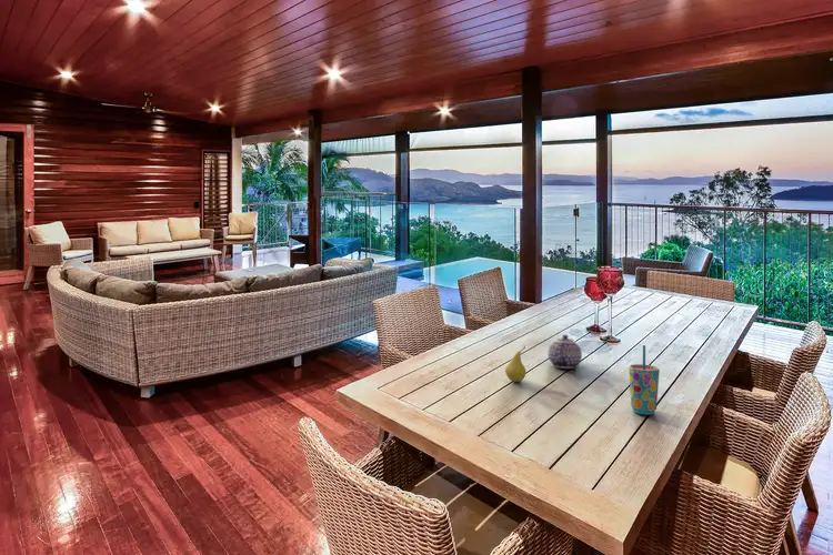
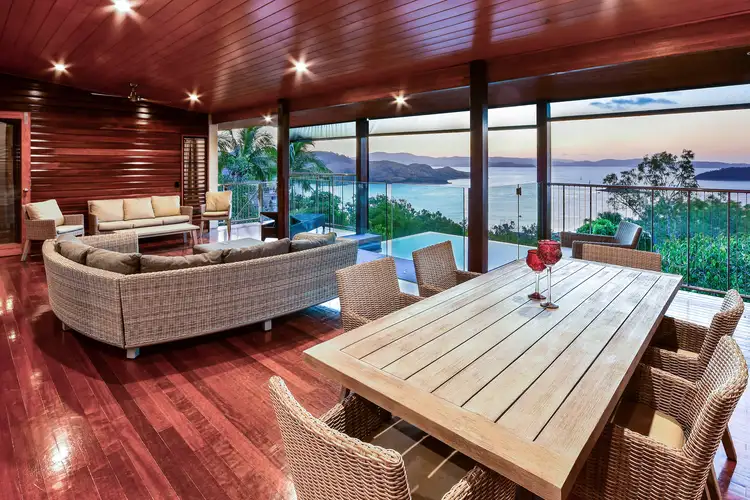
- cup [628,344,661,416]
- fruit [504,345,526,383]
- teapot [548,334,583,370]
